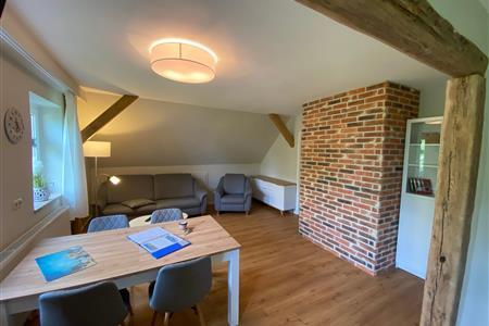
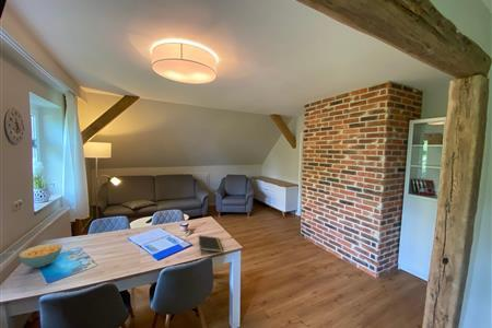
+ notepad [198,235,225,256]
+ cereal bowl [17,243,63,269]
